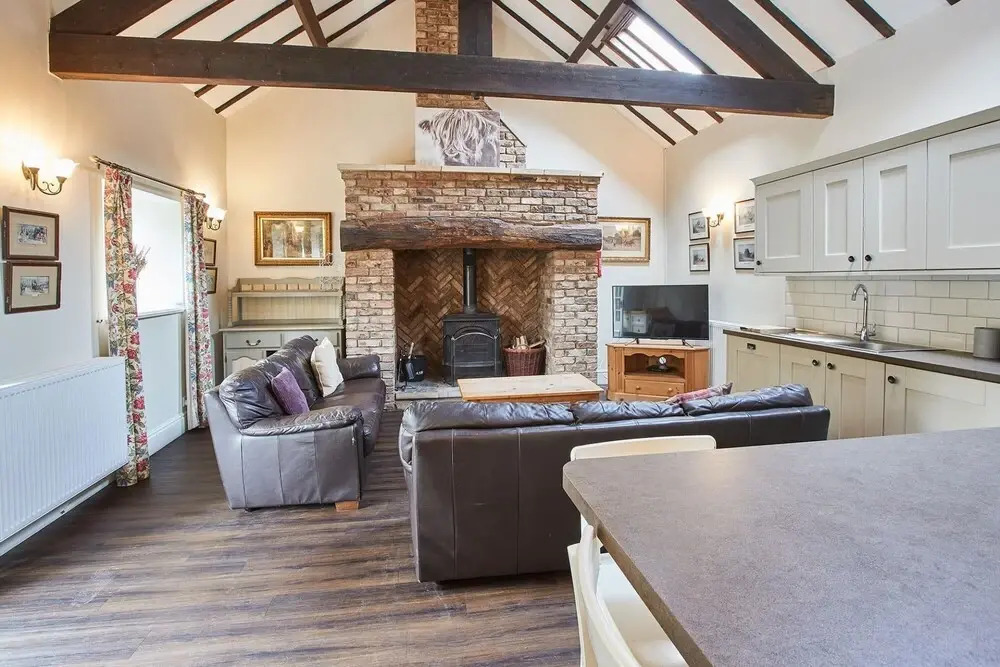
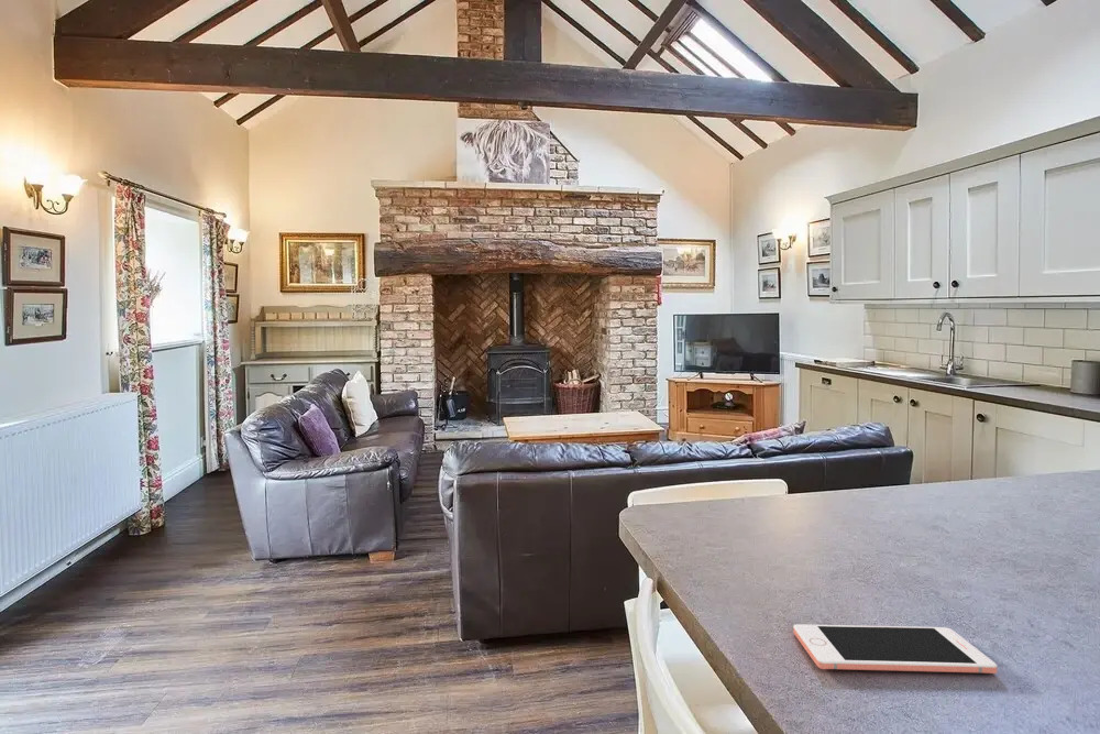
+ cell phone [792,624,998,675]
